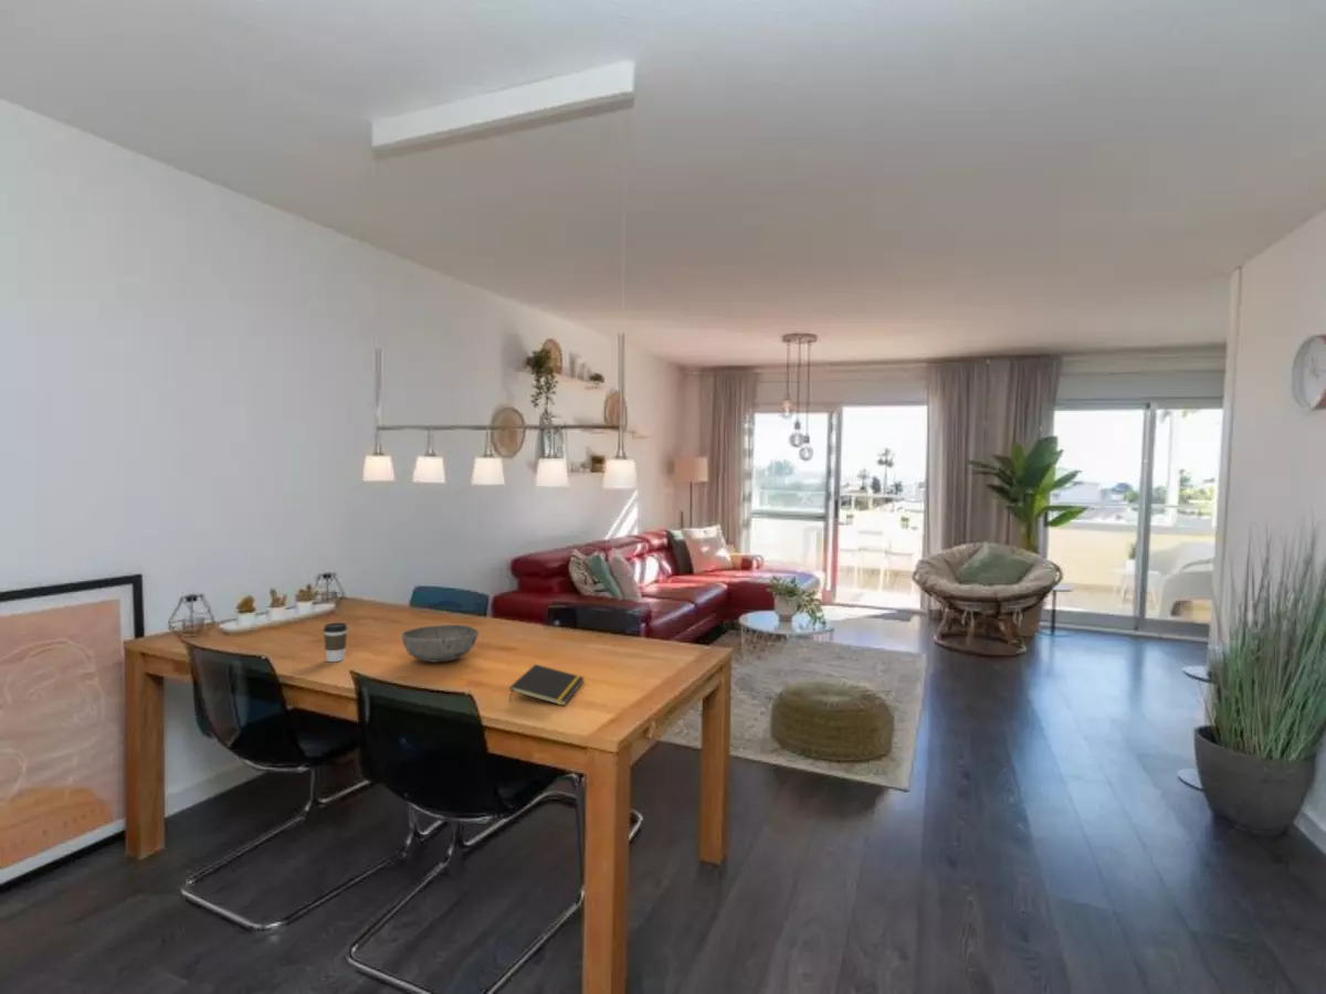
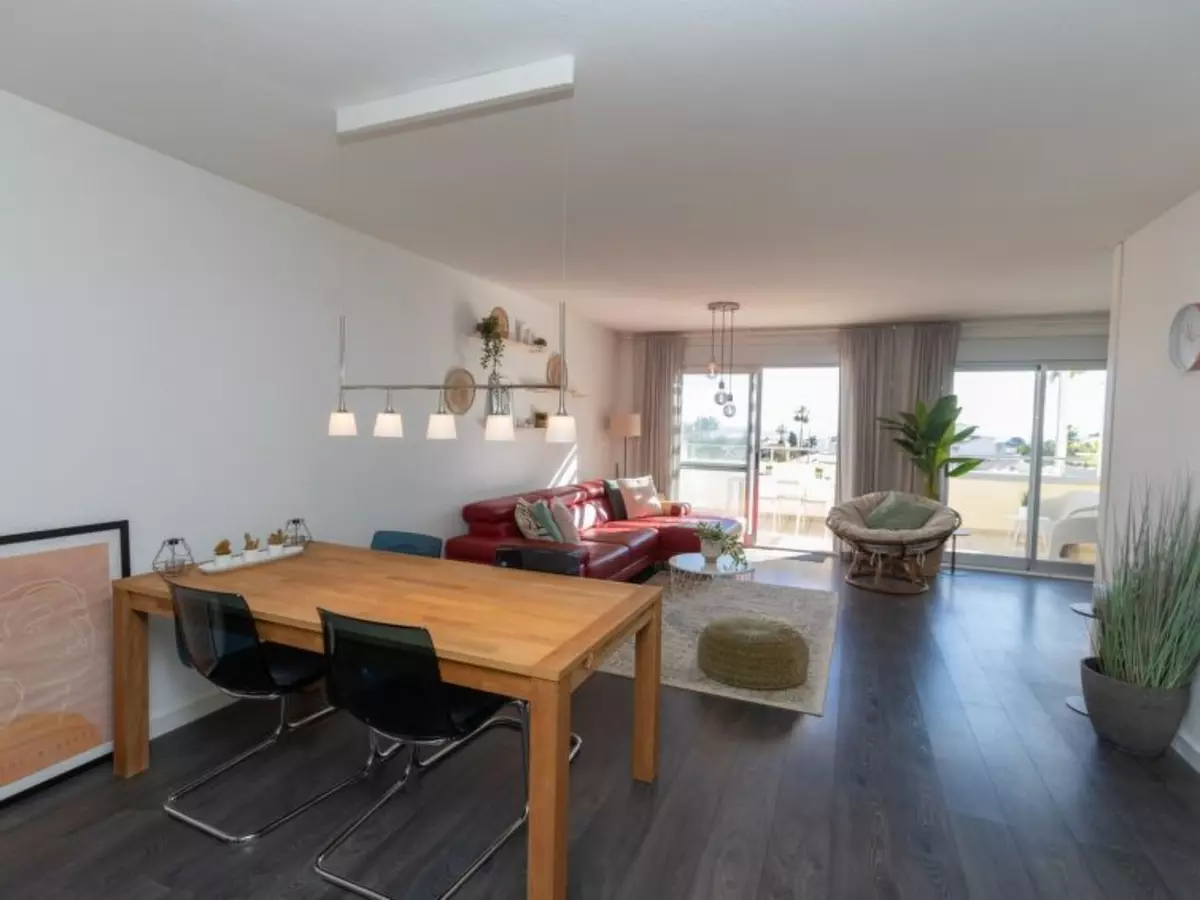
- coffee cup [323,622,349,663]
- bowl [401,624,480,664]
- notepad [508,663,586,707]
